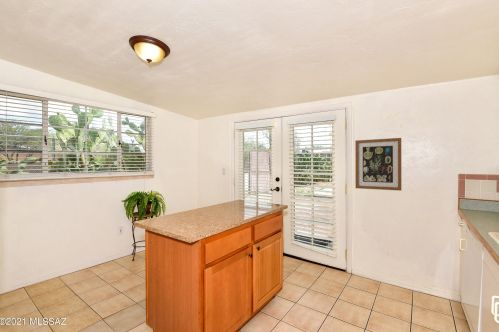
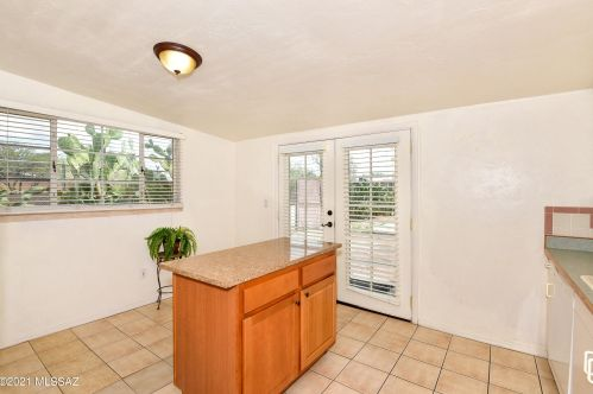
- wall art [354,137,402,192]
